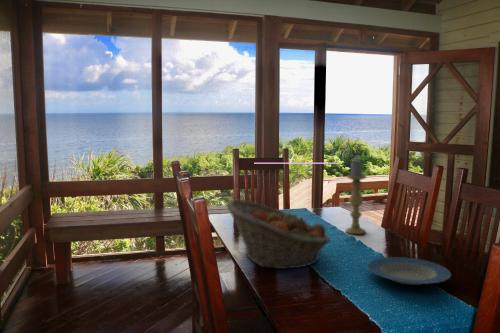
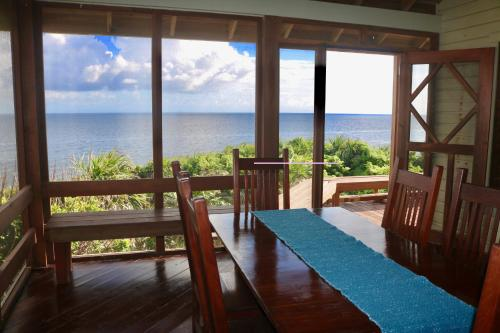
- fruit basket [225,199,332,270]
- candle holder [344,160,367,235]
- plate [366,256,452,286]
